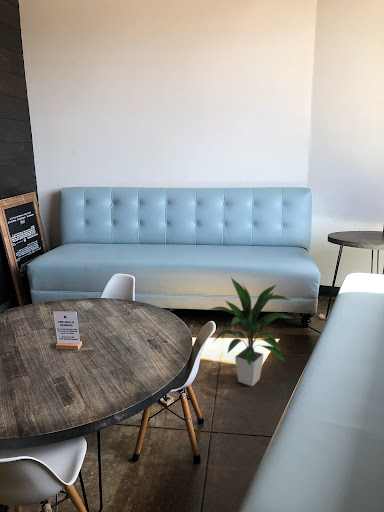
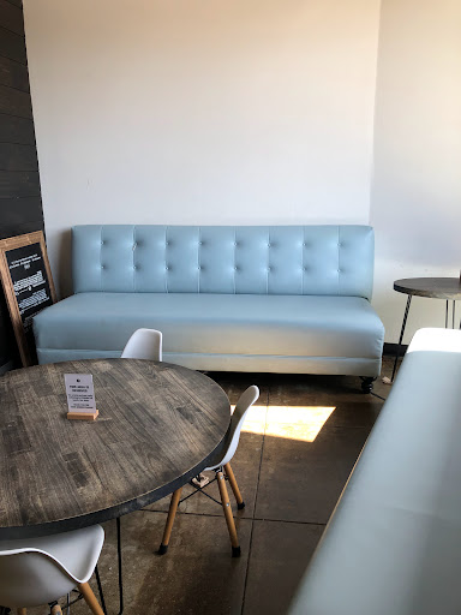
- indoor plant [206,276,293,387]
